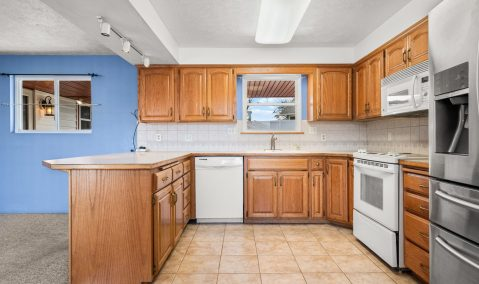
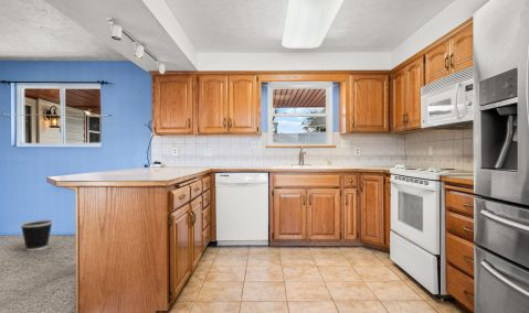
+ wastebasket [19,219,54,252]
